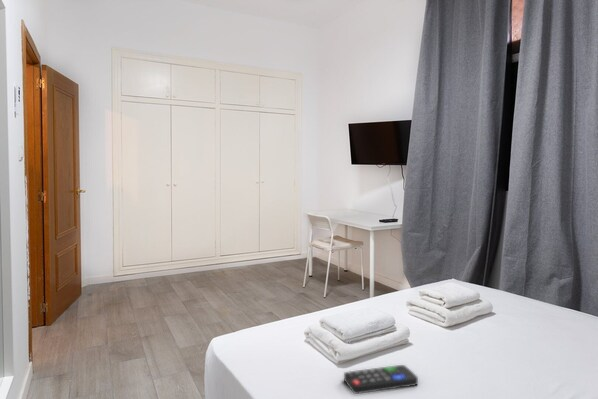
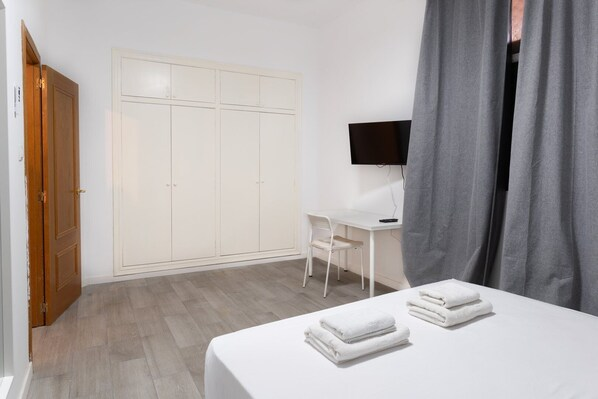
- remote control [343,364,419,395]
